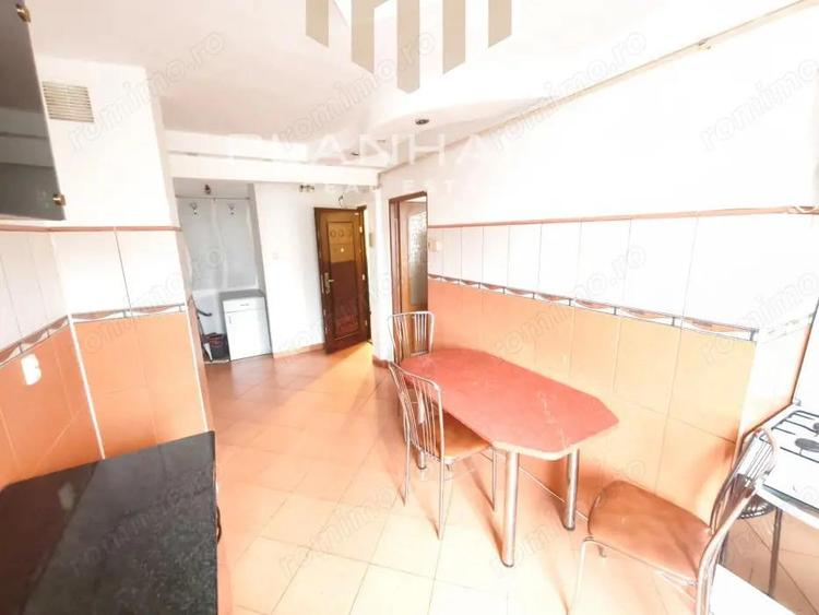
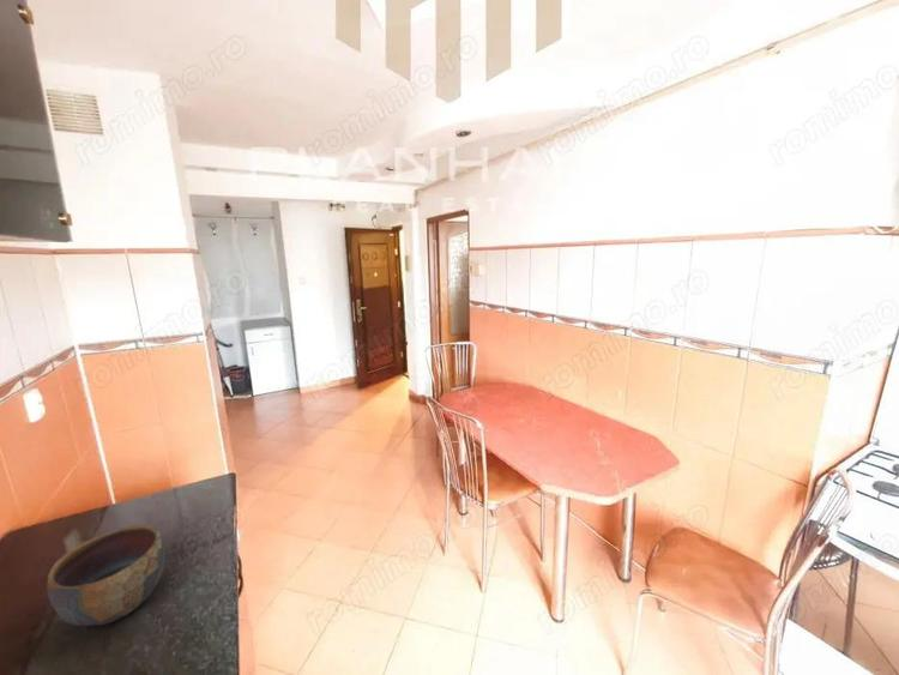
+ bowl [47,524,167,627]
